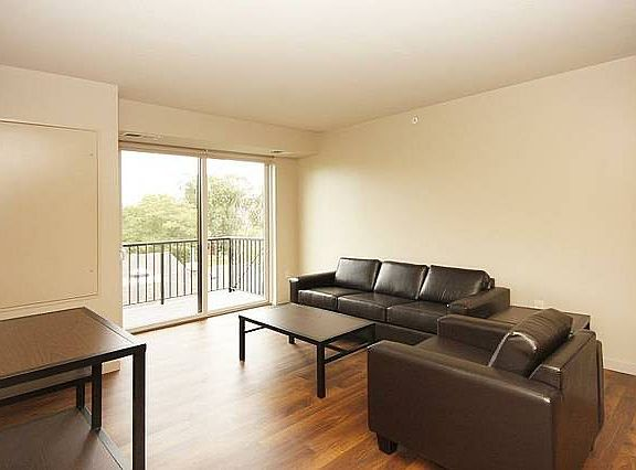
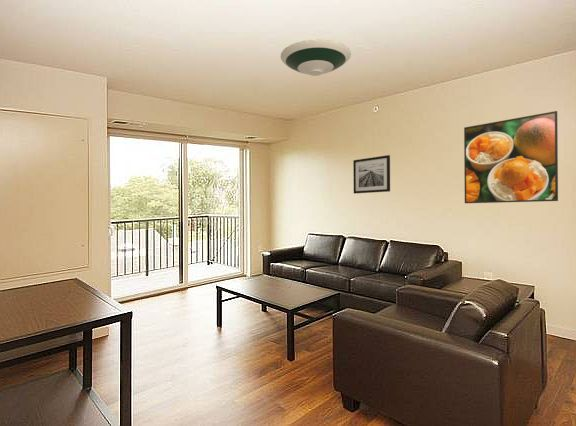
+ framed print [463,110,559,204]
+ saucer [280,38,352,77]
+ wall art [352,154,391,194]
